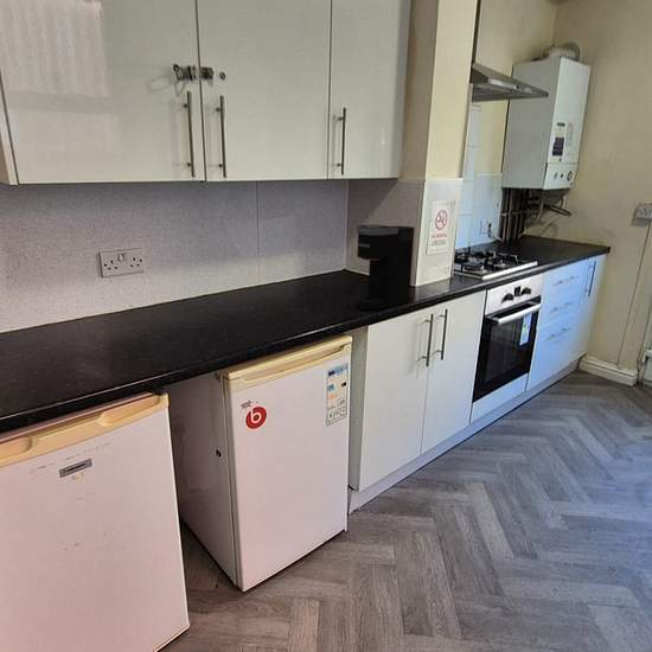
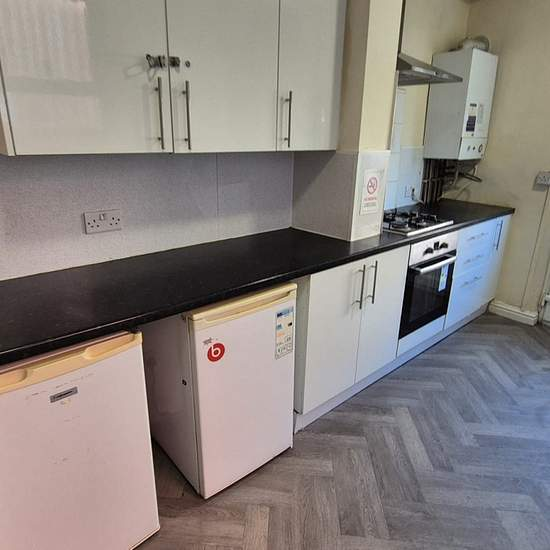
- coffee maker [354,223,416,311]
